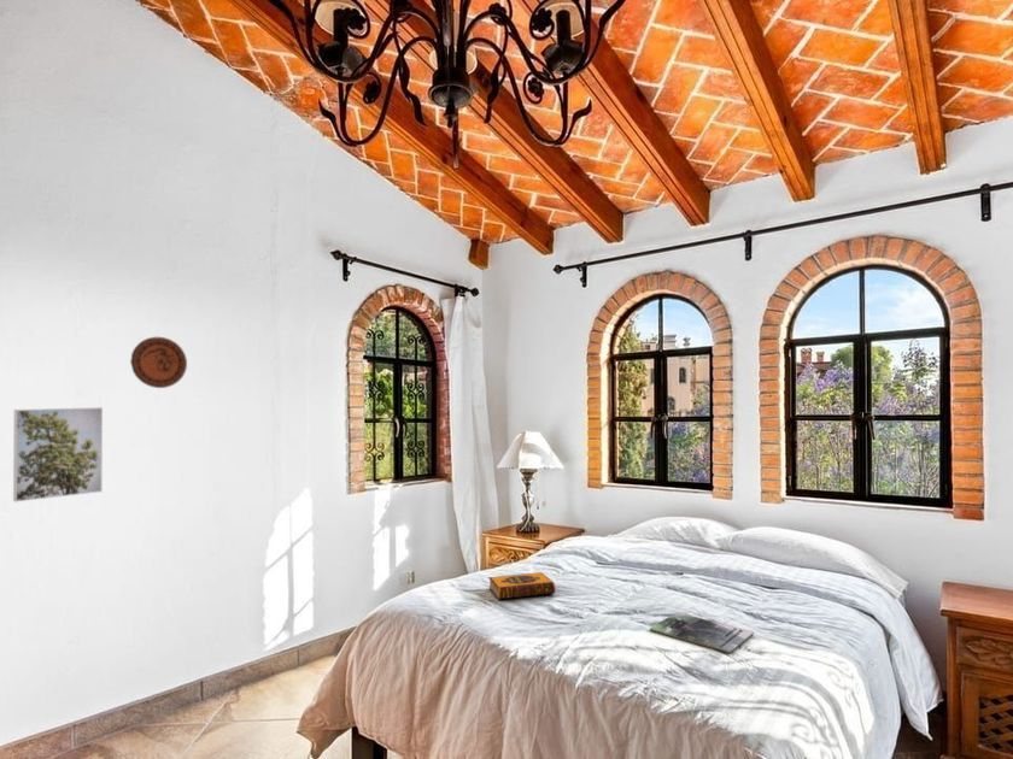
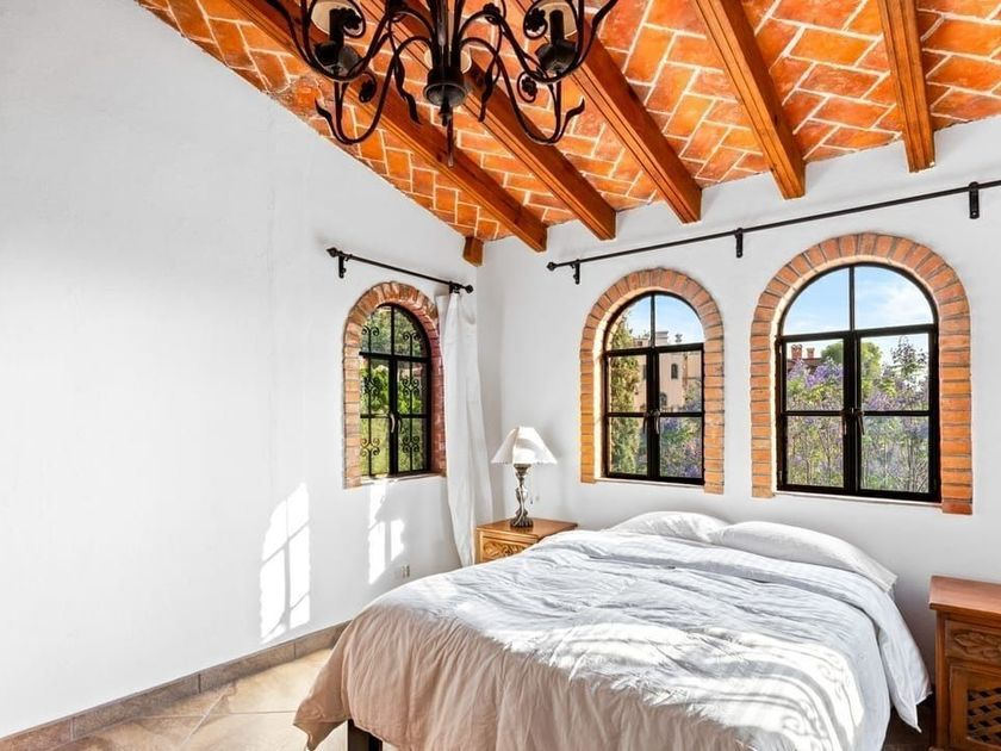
- hardback book [487,571,556,601]
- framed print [12,406,104,502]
- magazine [649,611,755,654]
- decorative plate [129,336,188,389]
